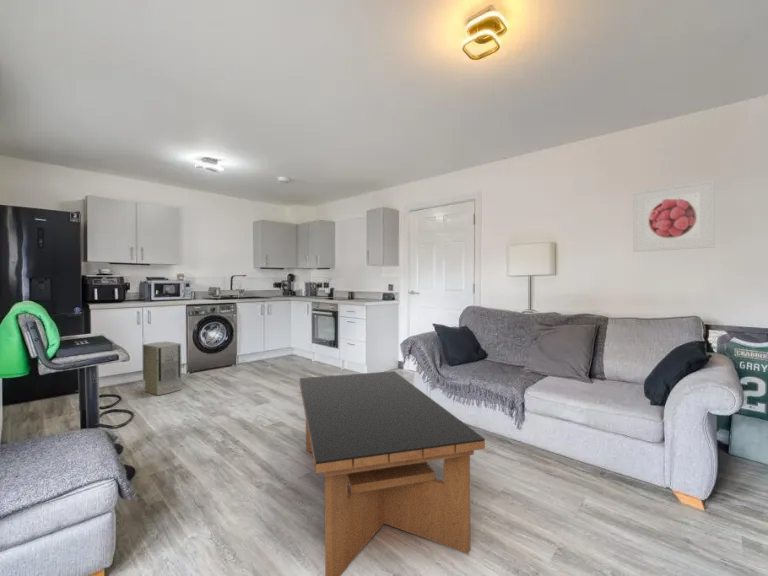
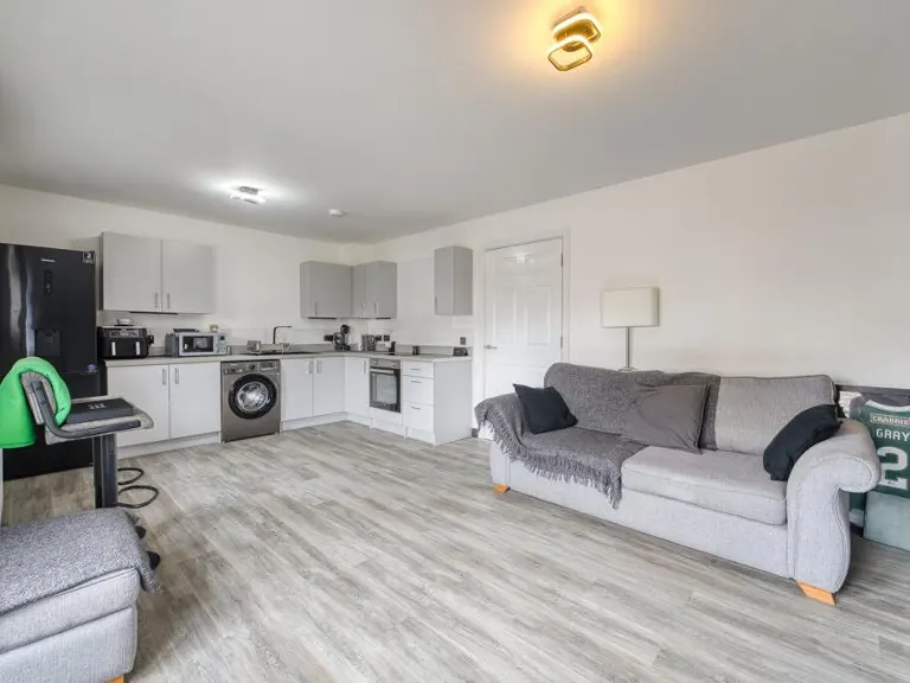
- air purifier [142,341,183,396]
- coffee table [298,370,486,576]
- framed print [632,179,715,253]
